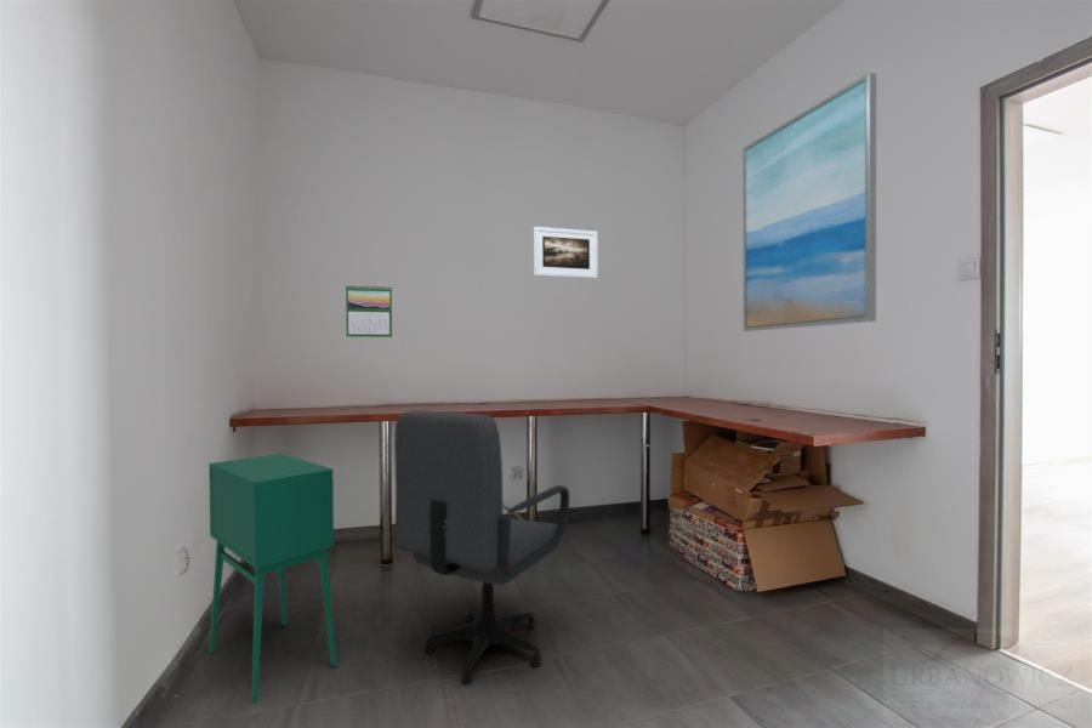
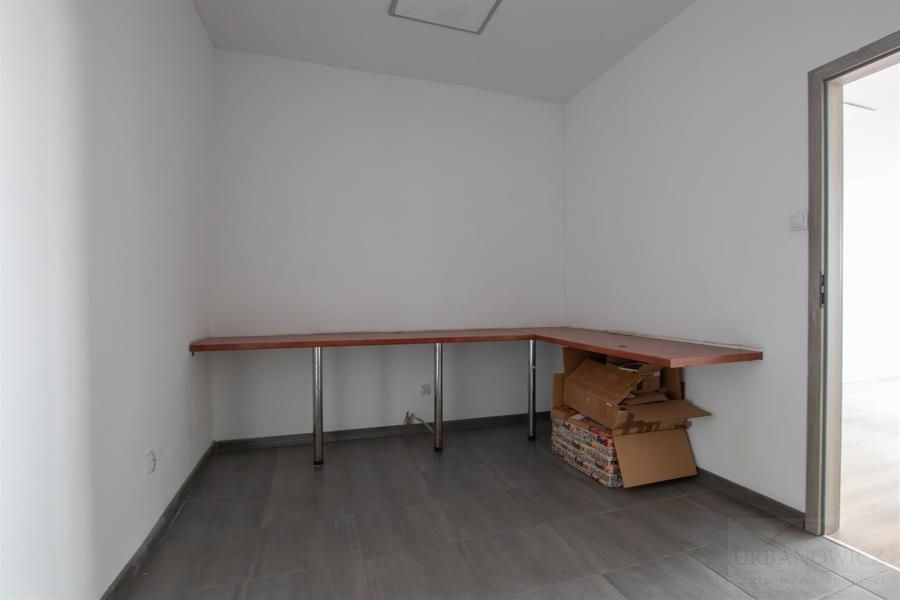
- office chair [393,409,570,686]
- calendar [345,284,393,339]
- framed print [533,226,599,279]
- storage cabinet [207,453,337,705]
- wall art [741,72,877,332]
